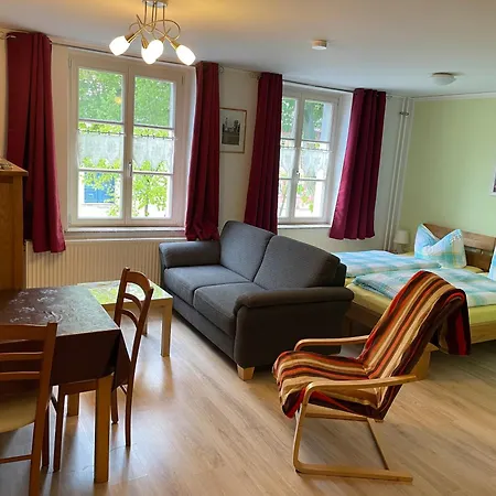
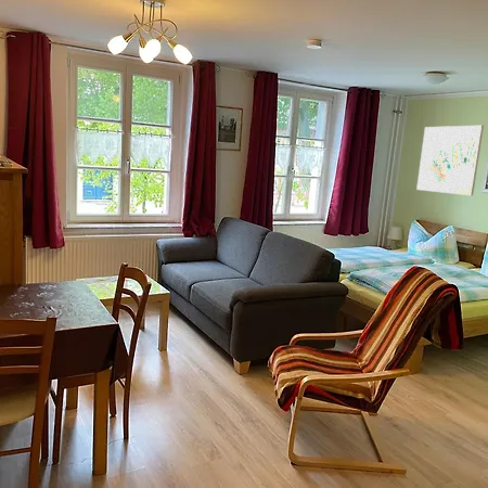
+ wall art [415,125,485,196]
